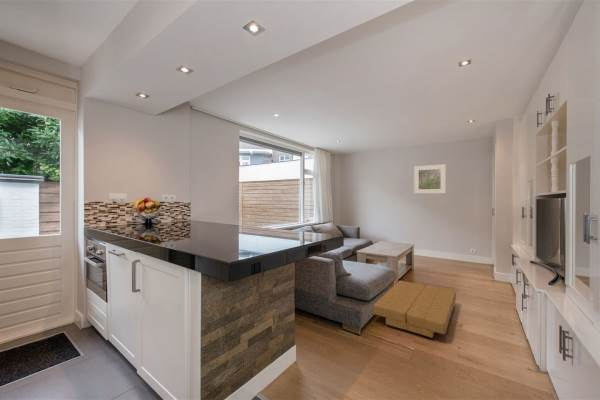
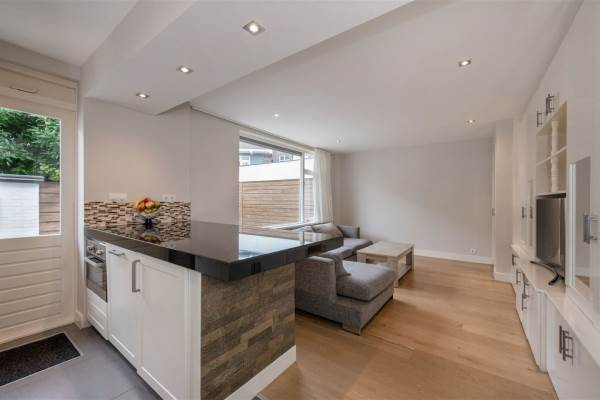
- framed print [413,163,447,195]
- ottoman [373,280,457,340]
